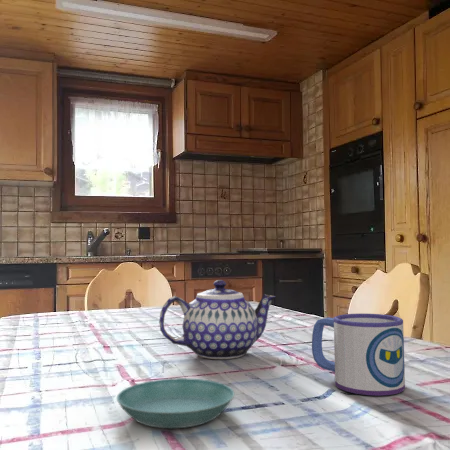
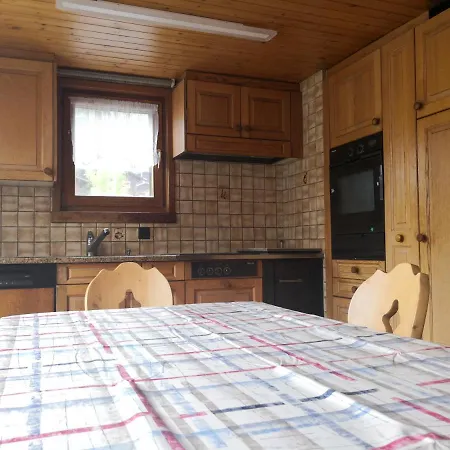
- saucer [116,377,235,429]
- teapot [158,279,276,360]
- mug [311,313,406,397]
